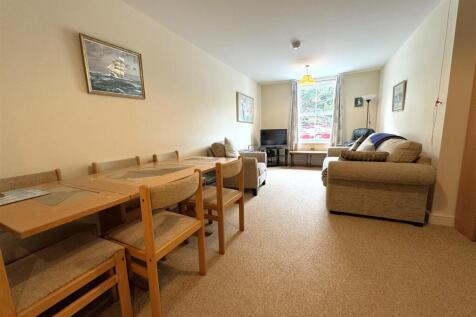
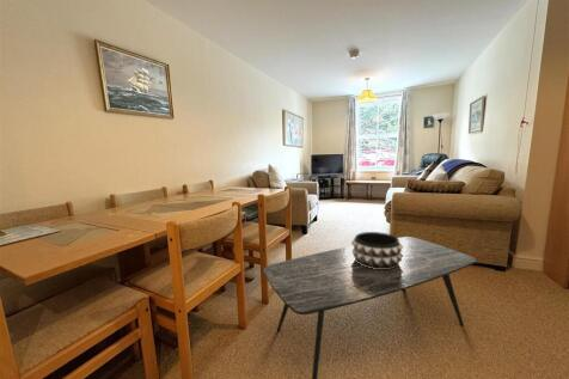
+ coffee table [262,236,477,379]
+ decorative bowl [350,231,403,269]
